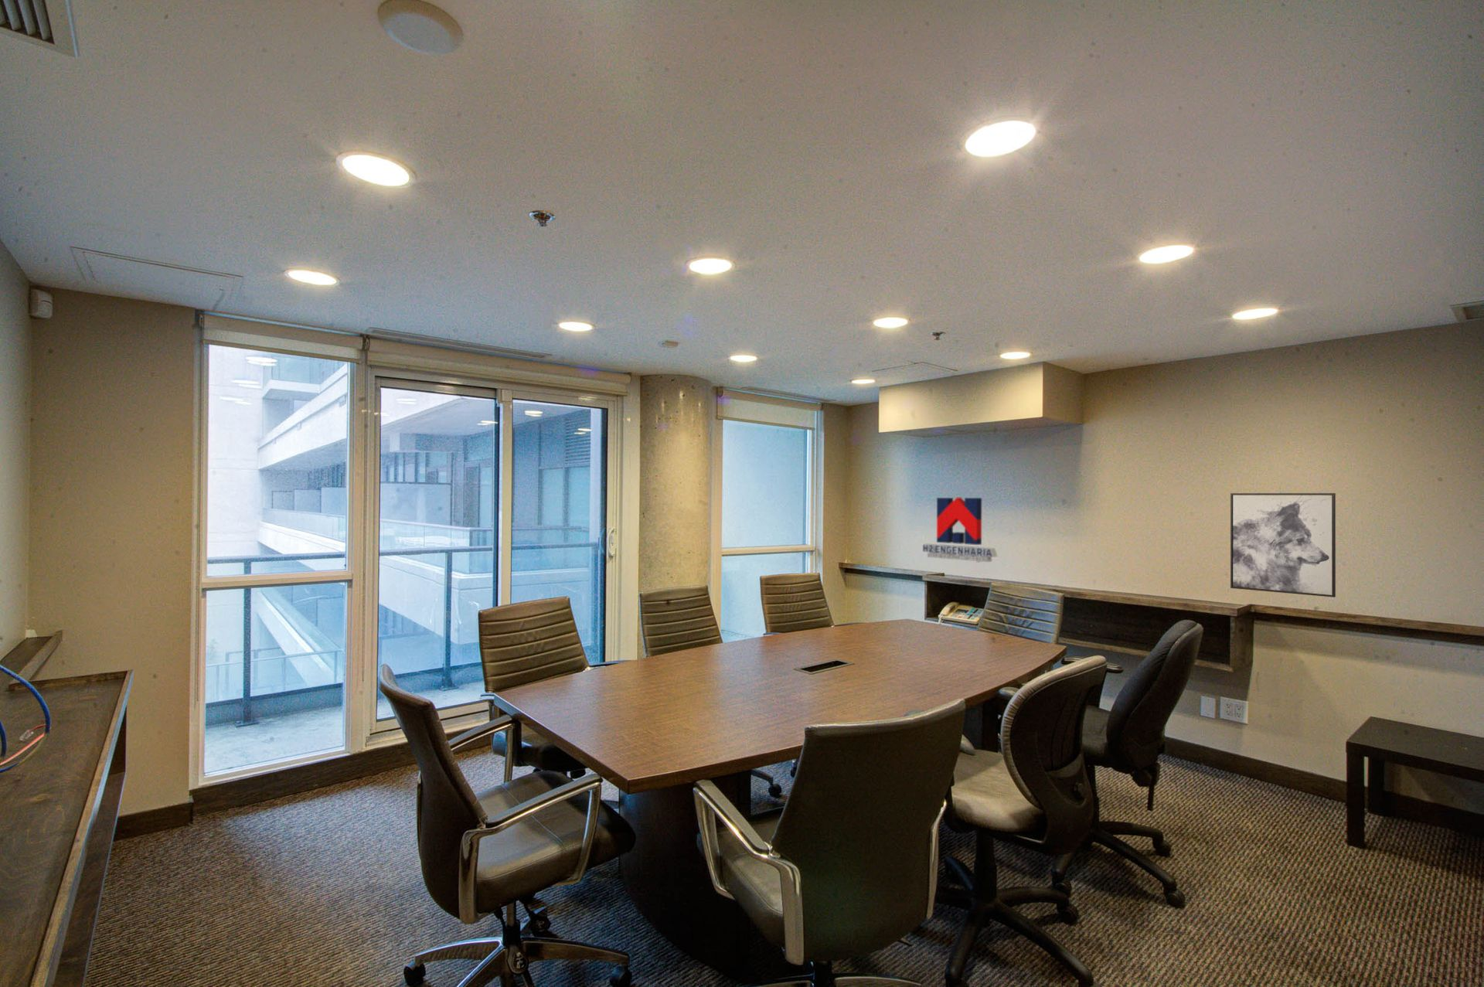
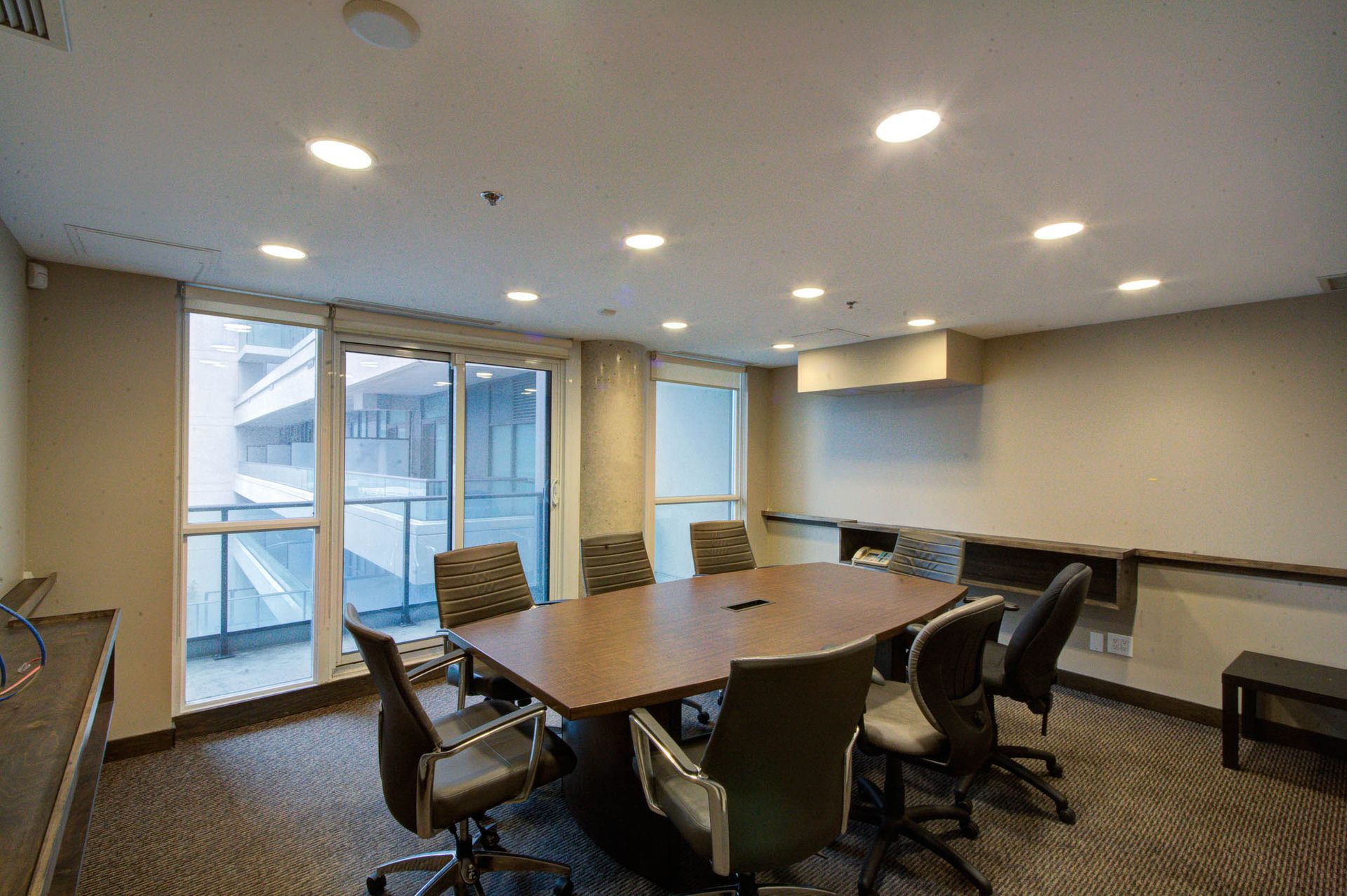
- logo [922,497,998,563]
- wall art [1230,492,1336,598]
